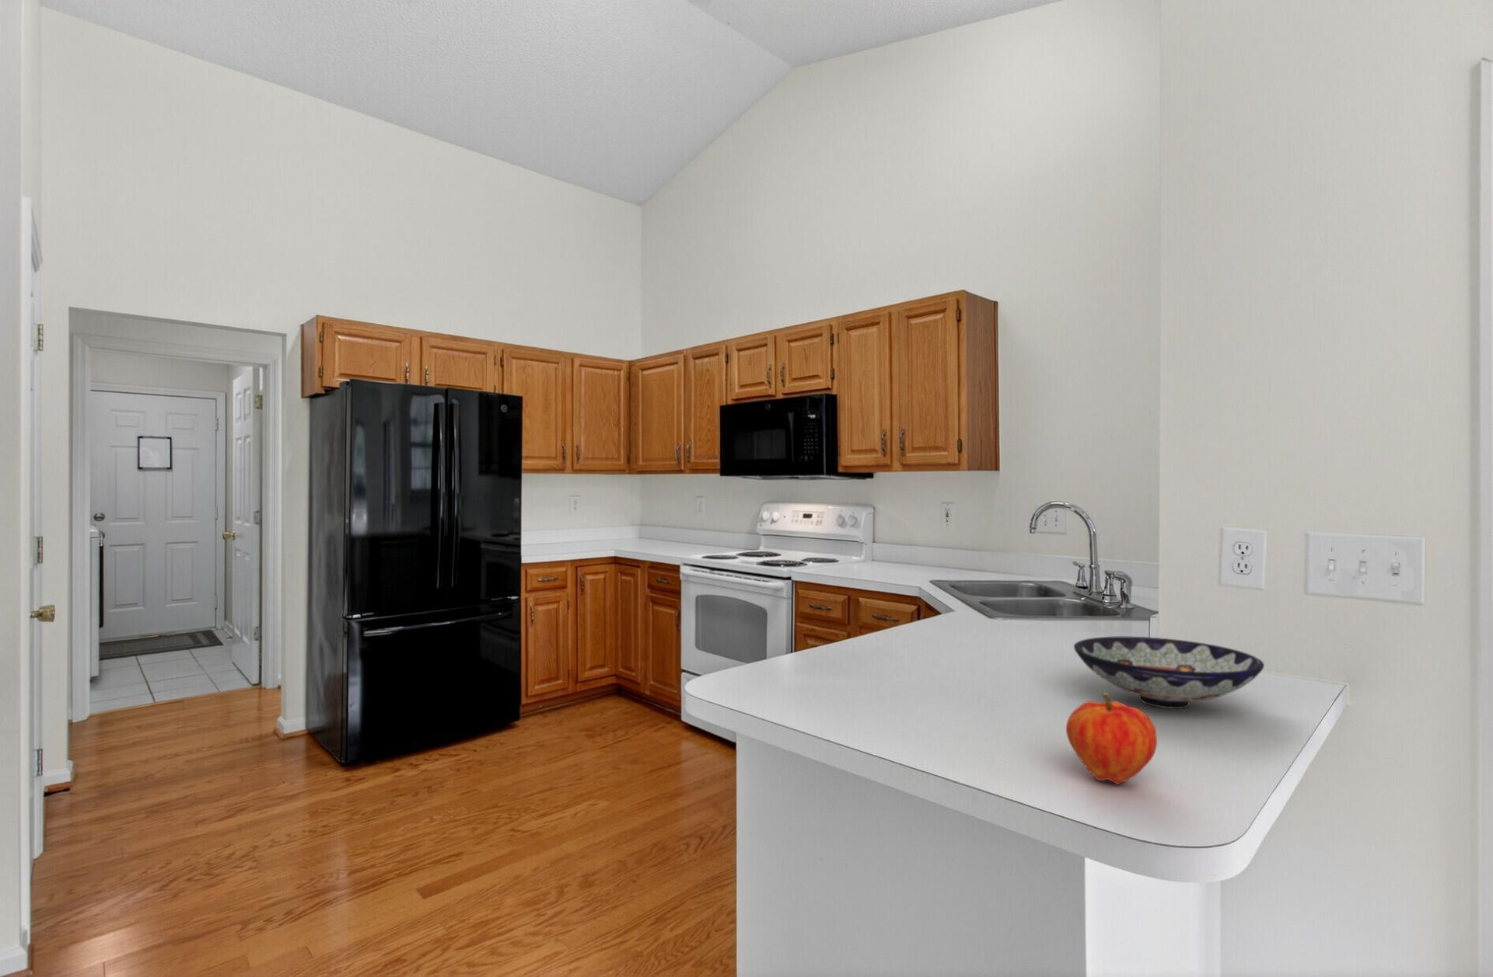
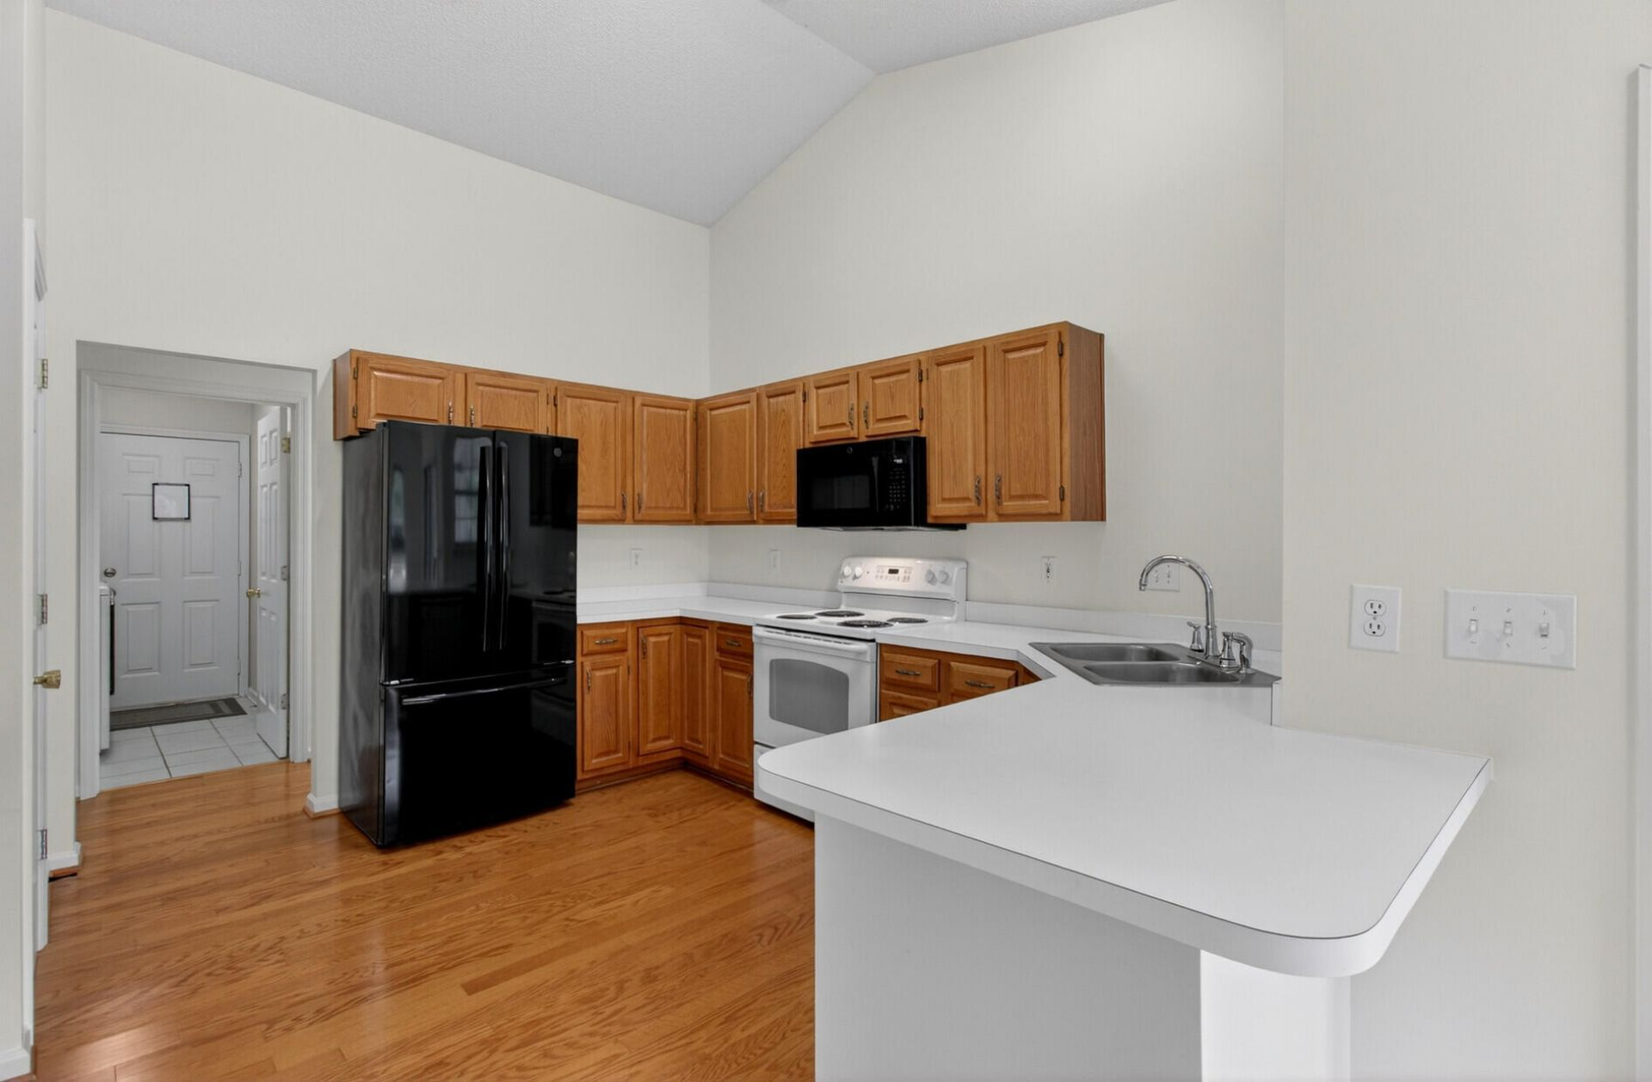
- fruit [1065,692,1158,785]
- bowl [1073,636,1265,710]
